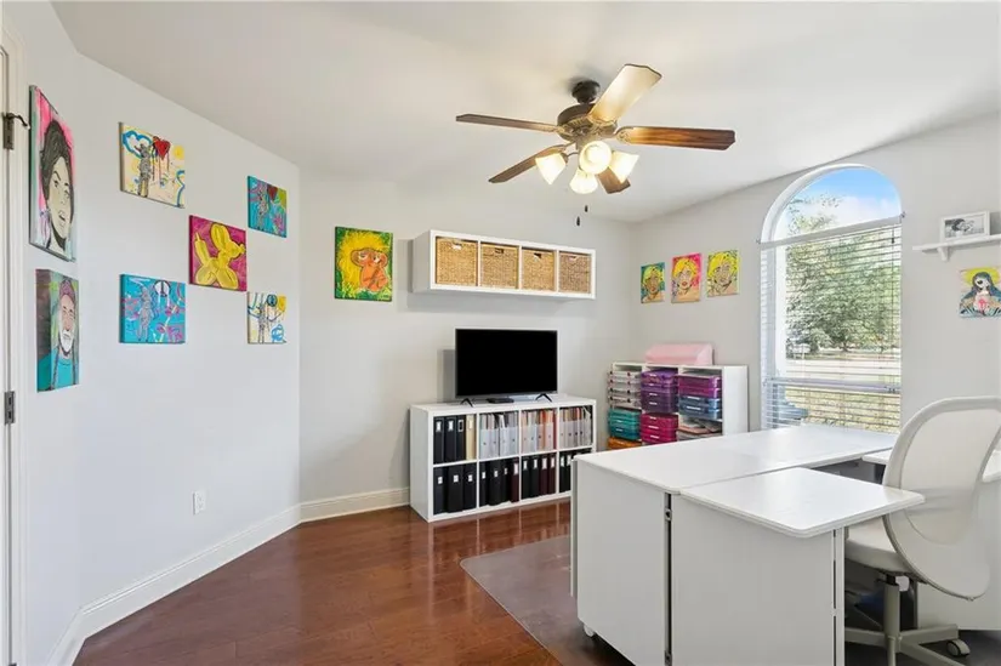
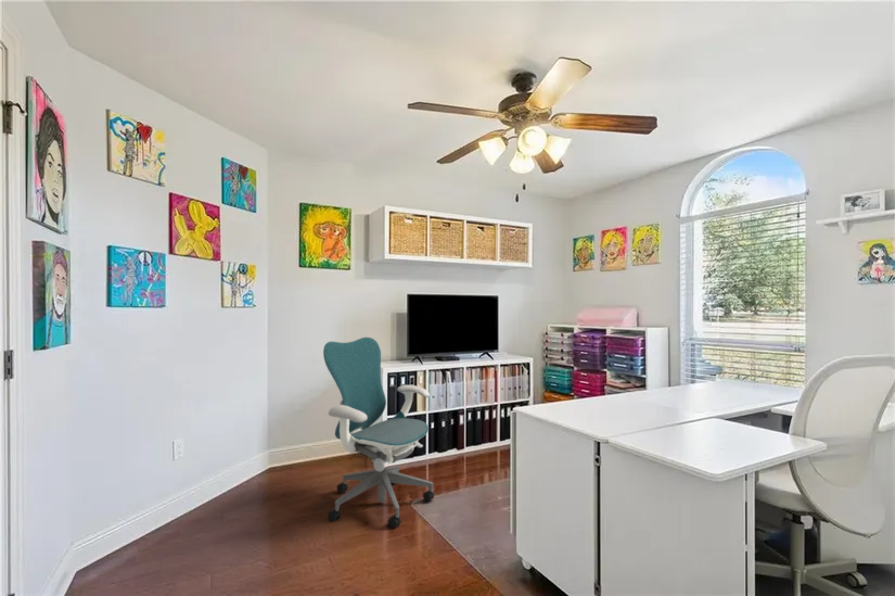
+ office chair [322,337,435,530]
